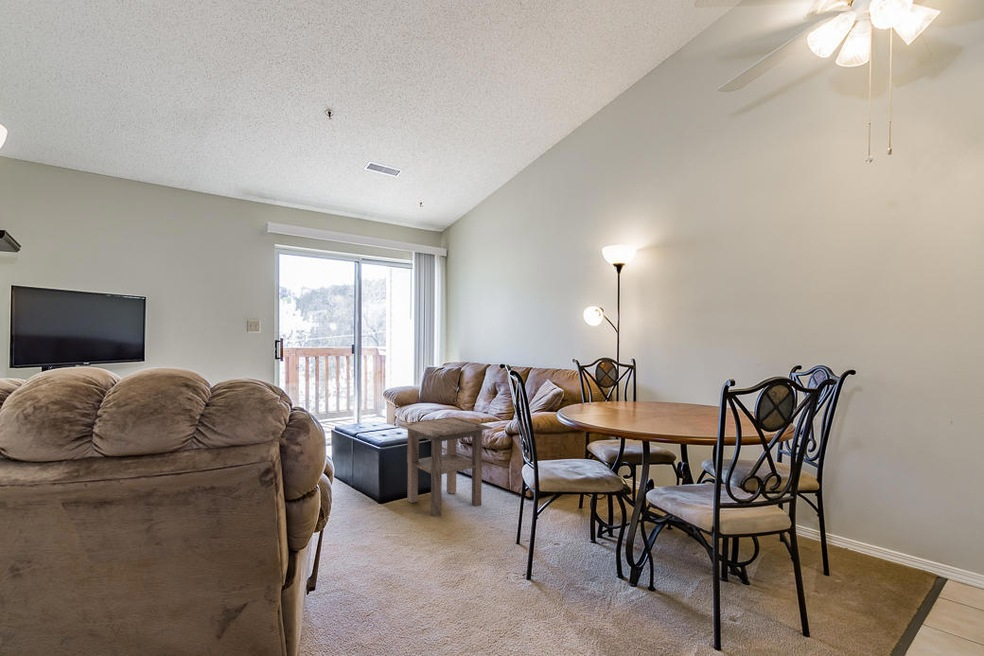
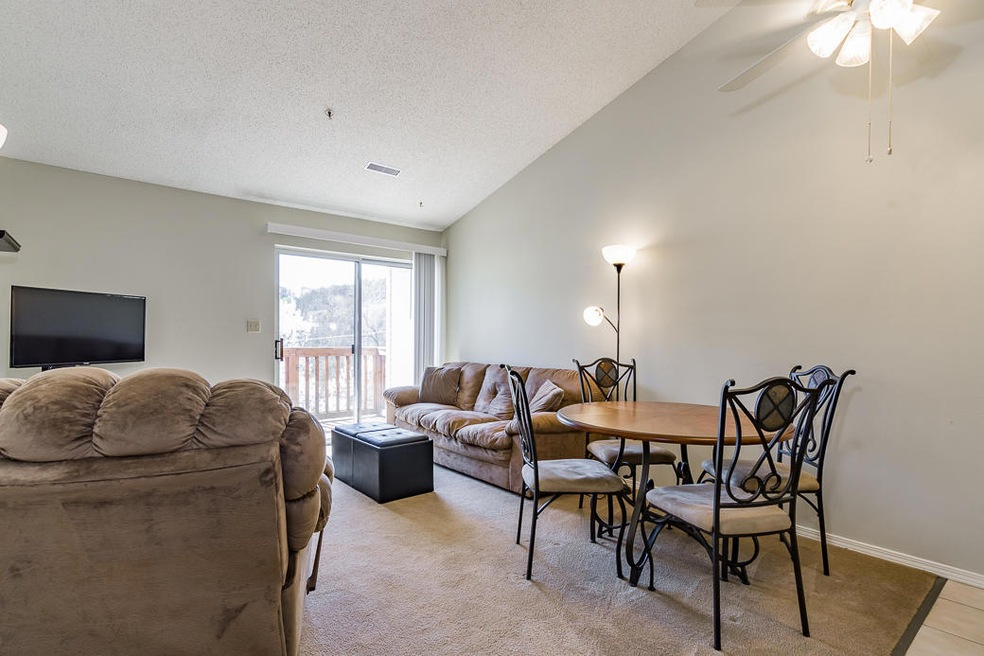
- side table [398,416,493,518]
